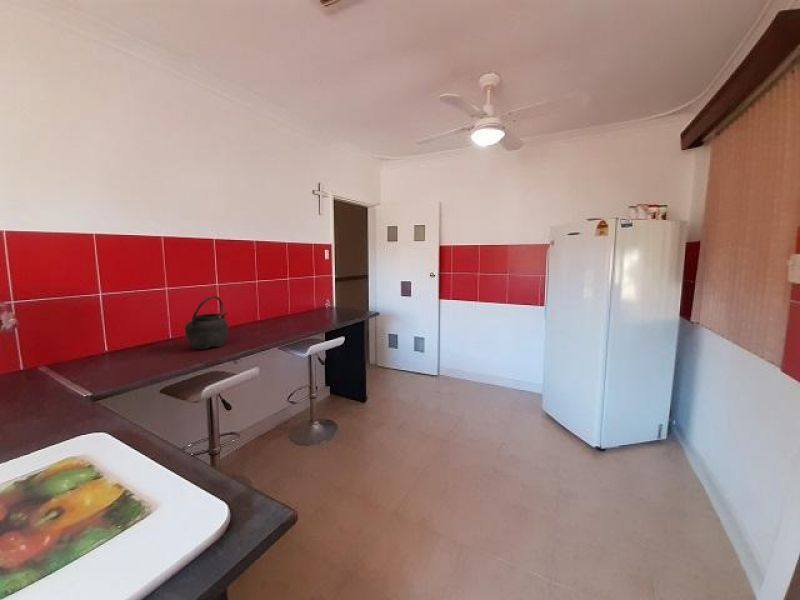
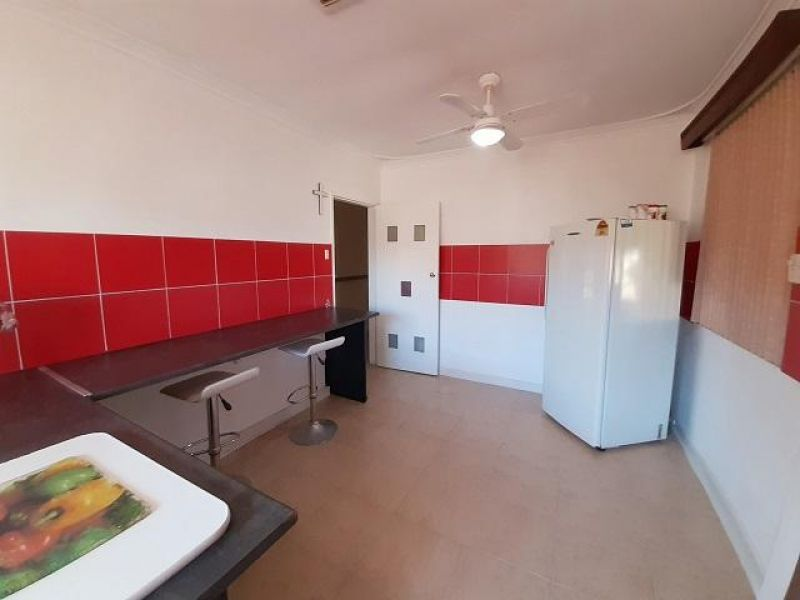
- kettle [184,295,229,350]
